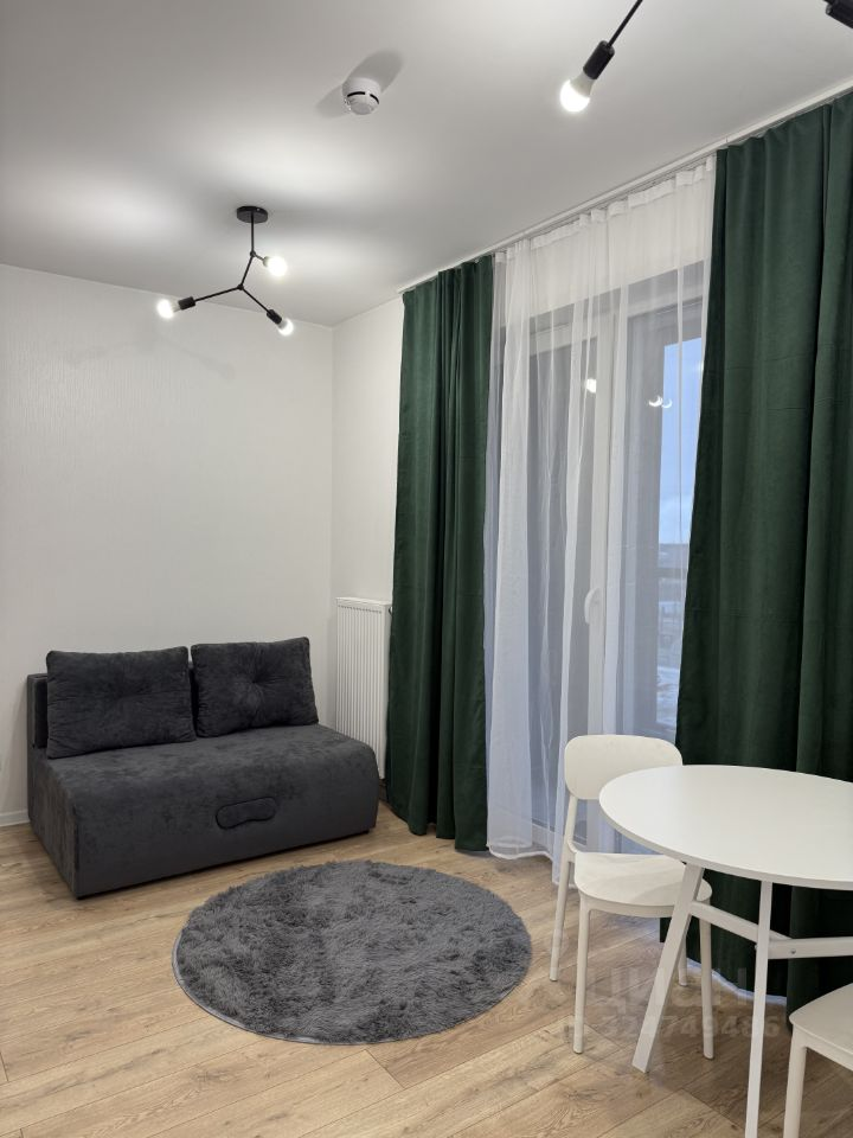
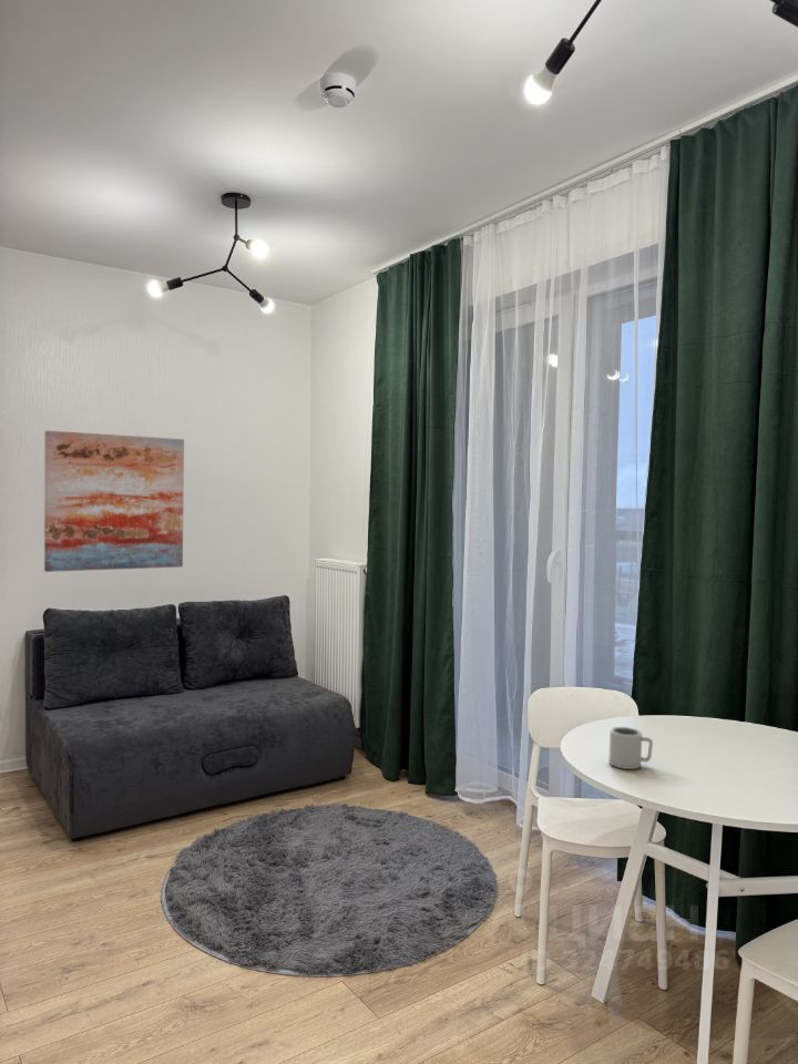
+ wall art [43,430,185,573]
+ cup [607,726,654,770]
